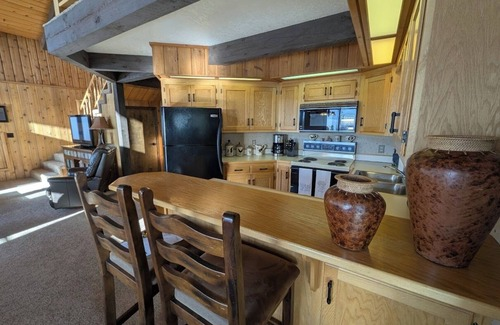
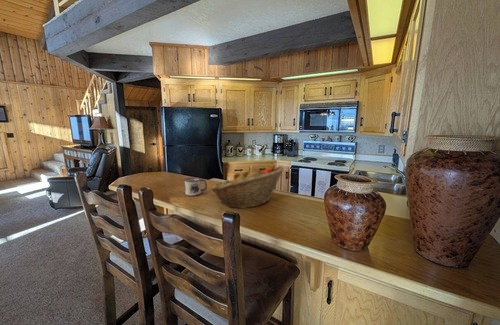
+ fruit basket [209,165,285,209]
+ mug [184,177,208,197]
